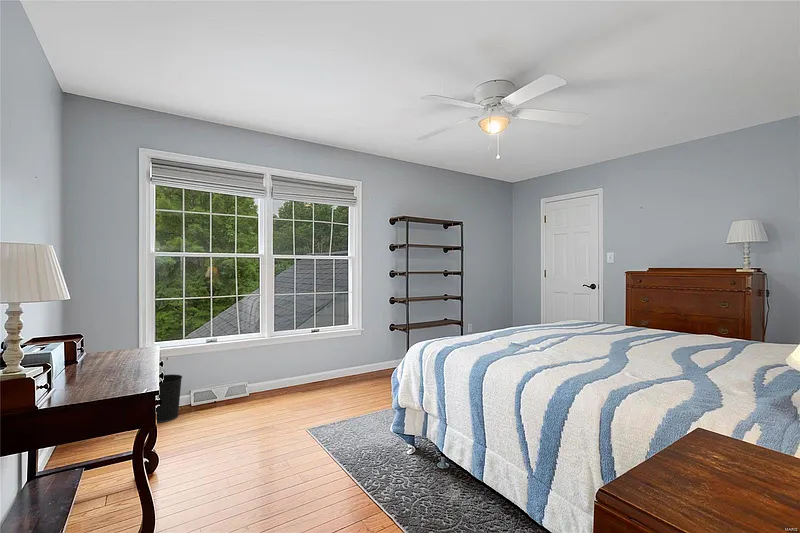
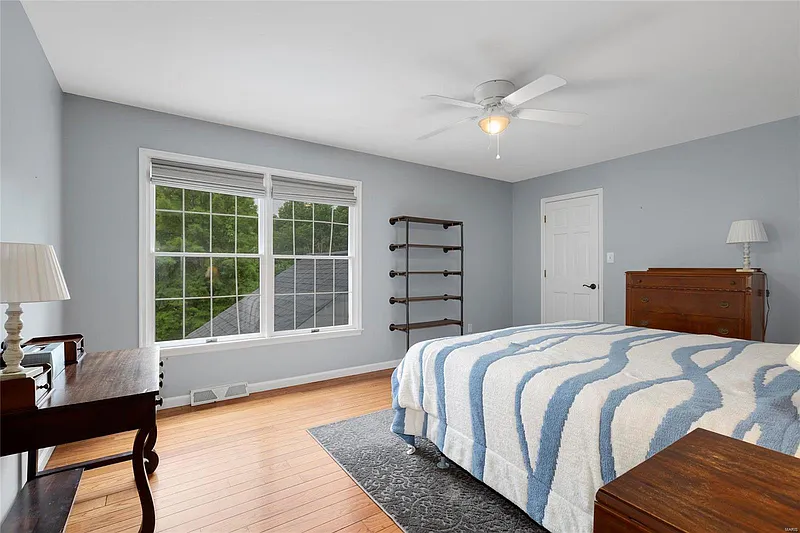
- wastebasket [156,374,183,424]
